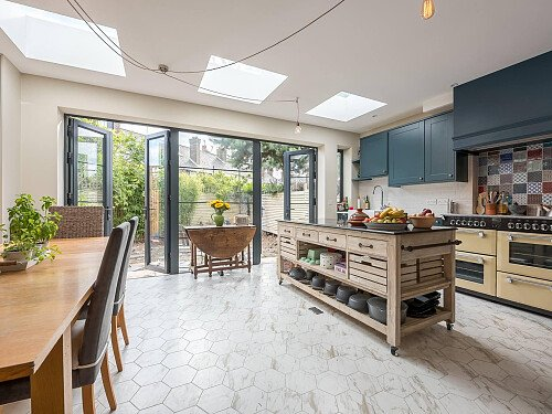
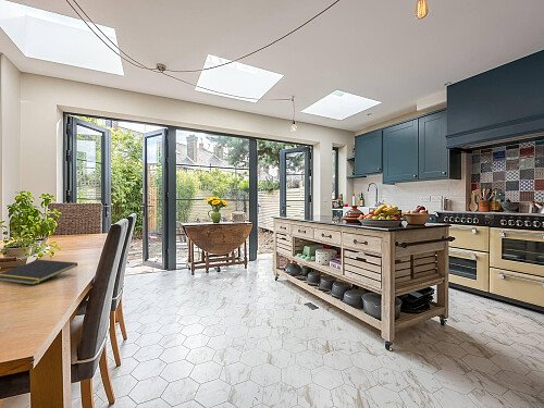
+ notepad [0,259,78,286]
